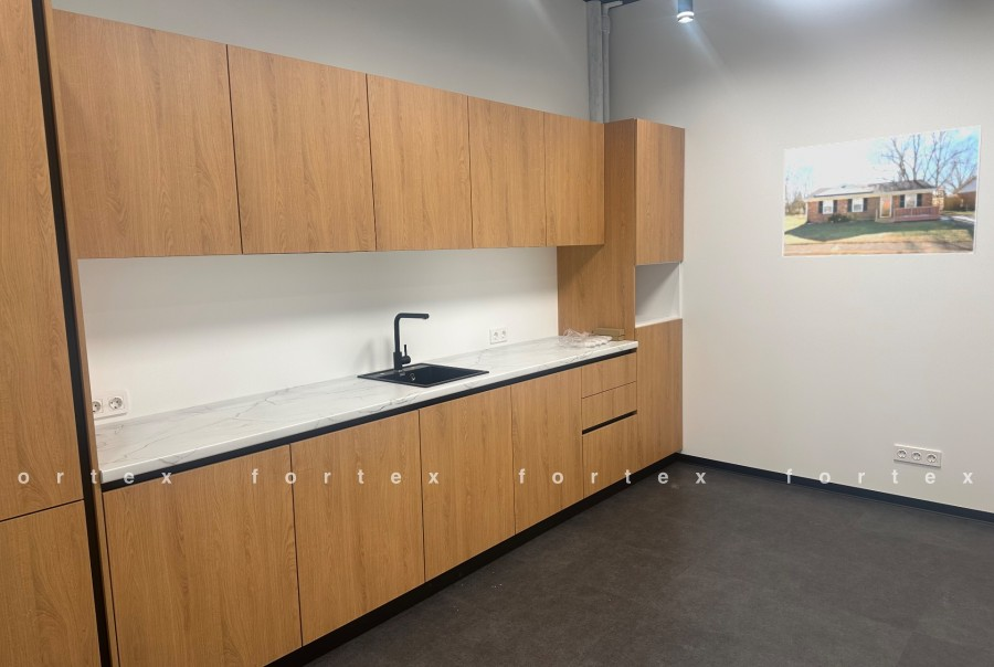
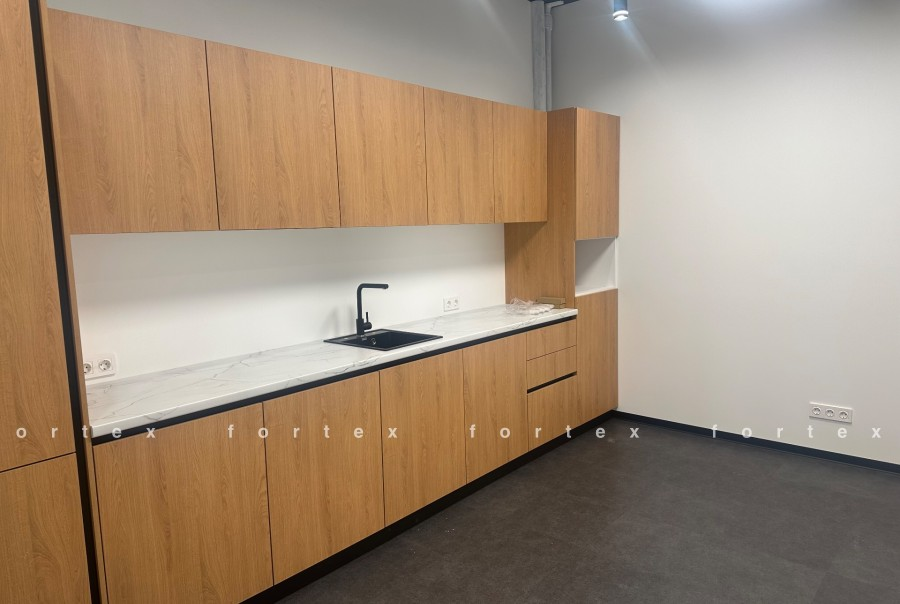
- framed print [781,125,983,258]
